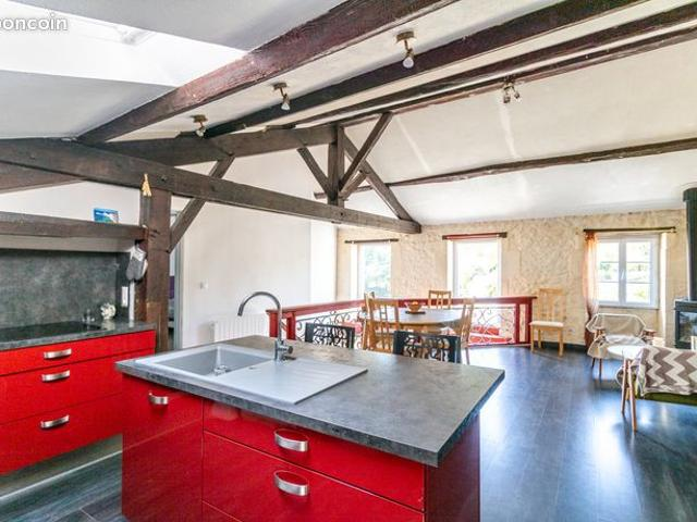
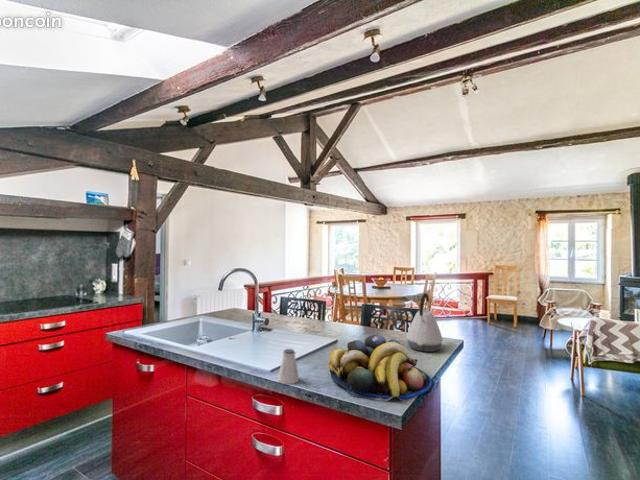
+ kettle [406,292,444,353]
+ saltshaker [277,348,300,385]
+ fruit bowl [328,334,433,402]
